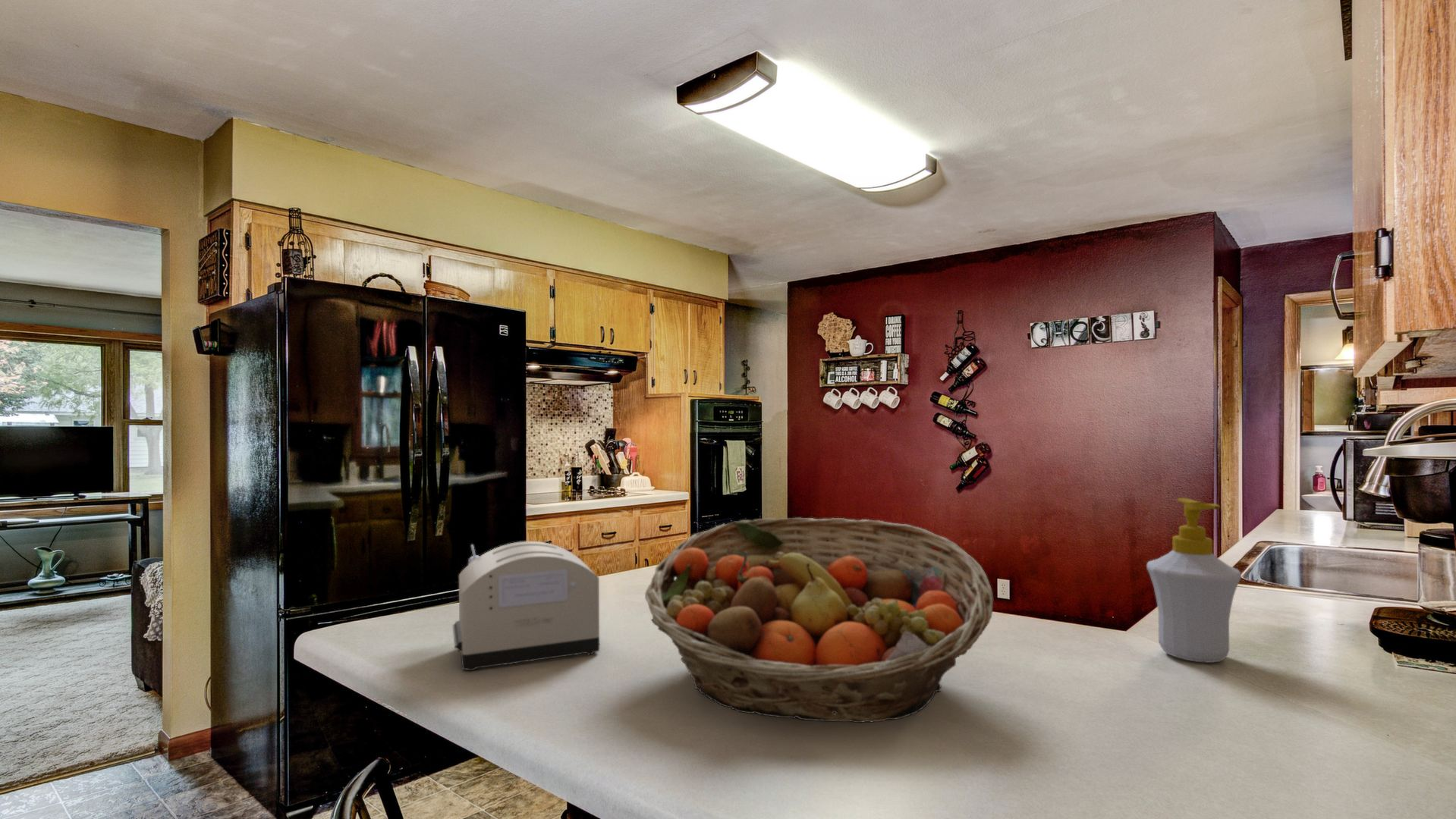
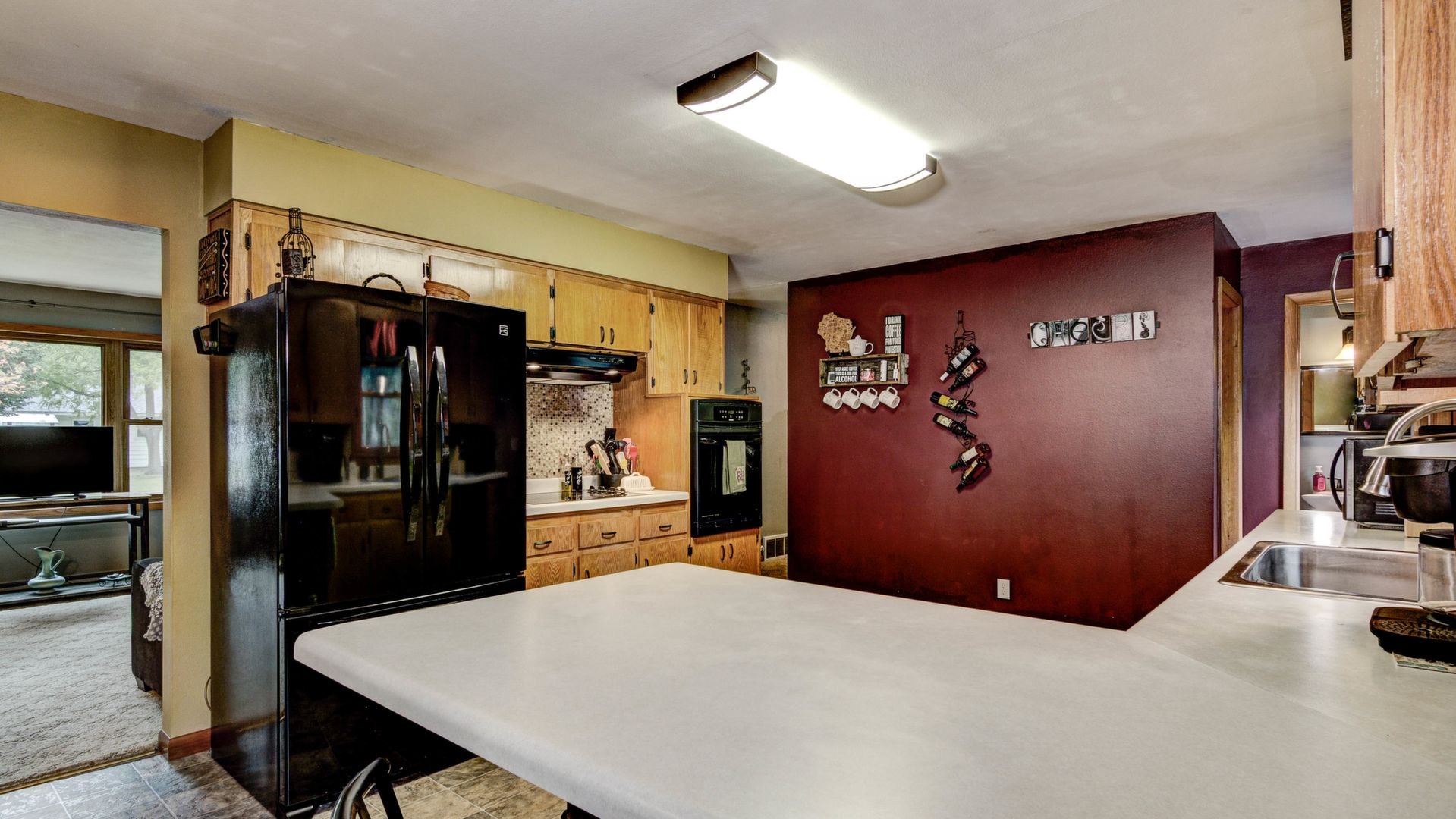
- toaster [451,541,600,671]
- fruit basket [644,517,994,723]
- soap bottle [1146,497,1242,664]
